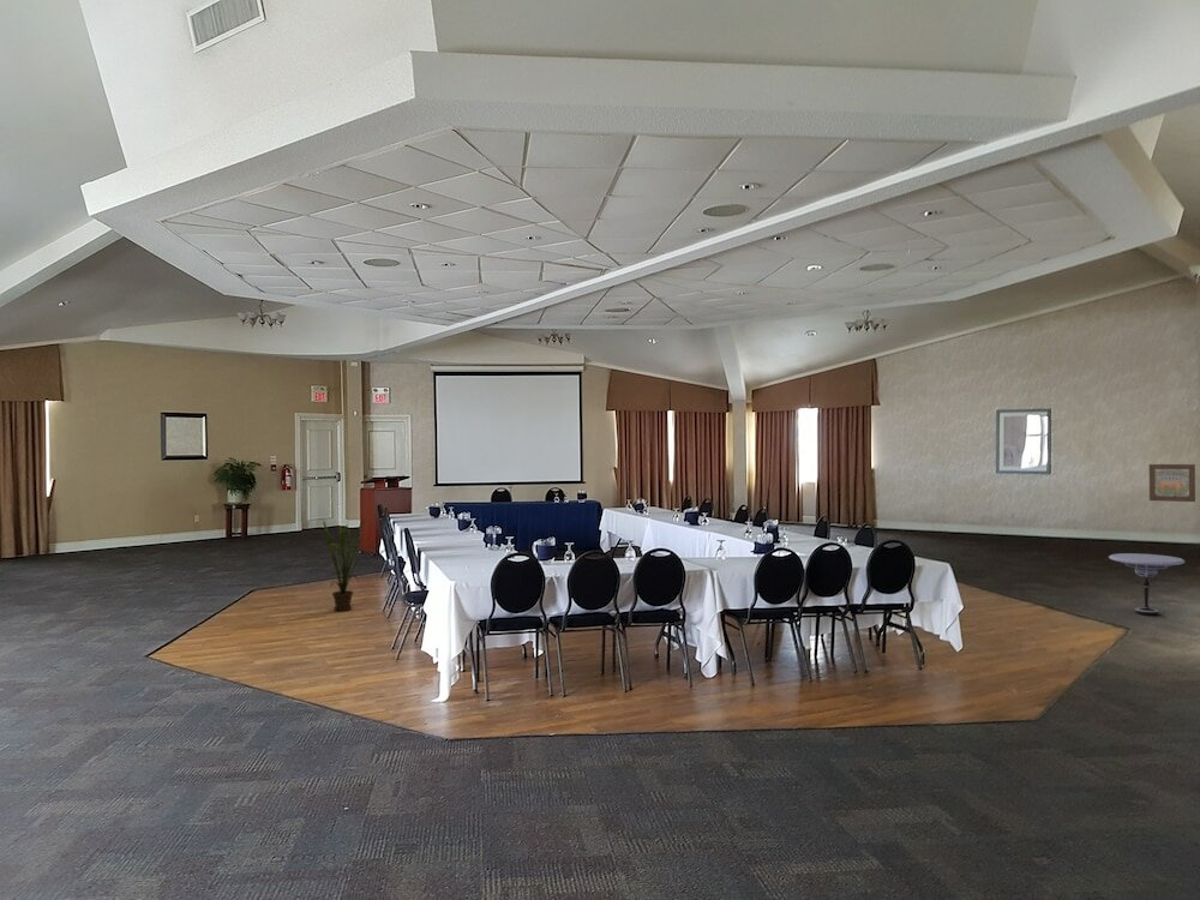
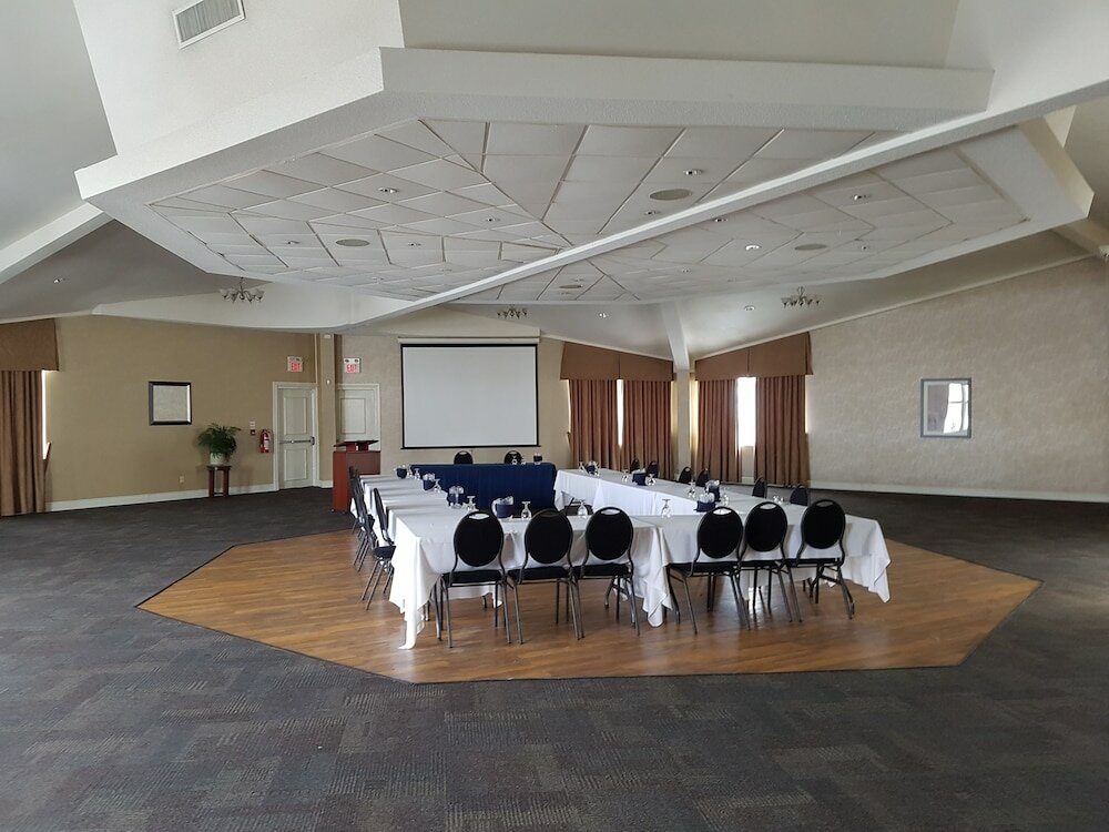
- side table [1108,552,1186,617]
- house plant [322,514,376,612]
- wall art [1148,463,1196,503]
